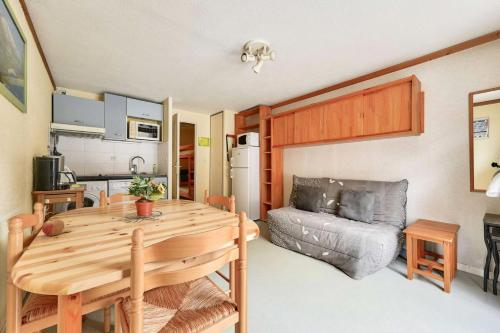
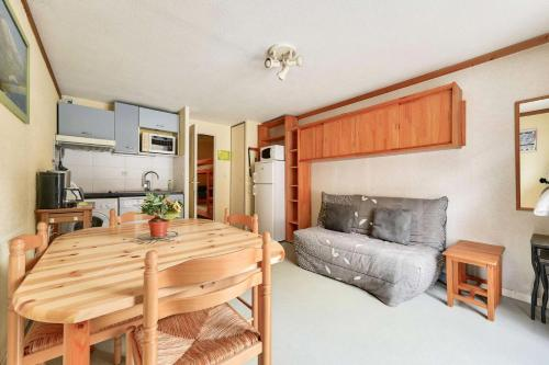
- fruit [41,218,66,237]
